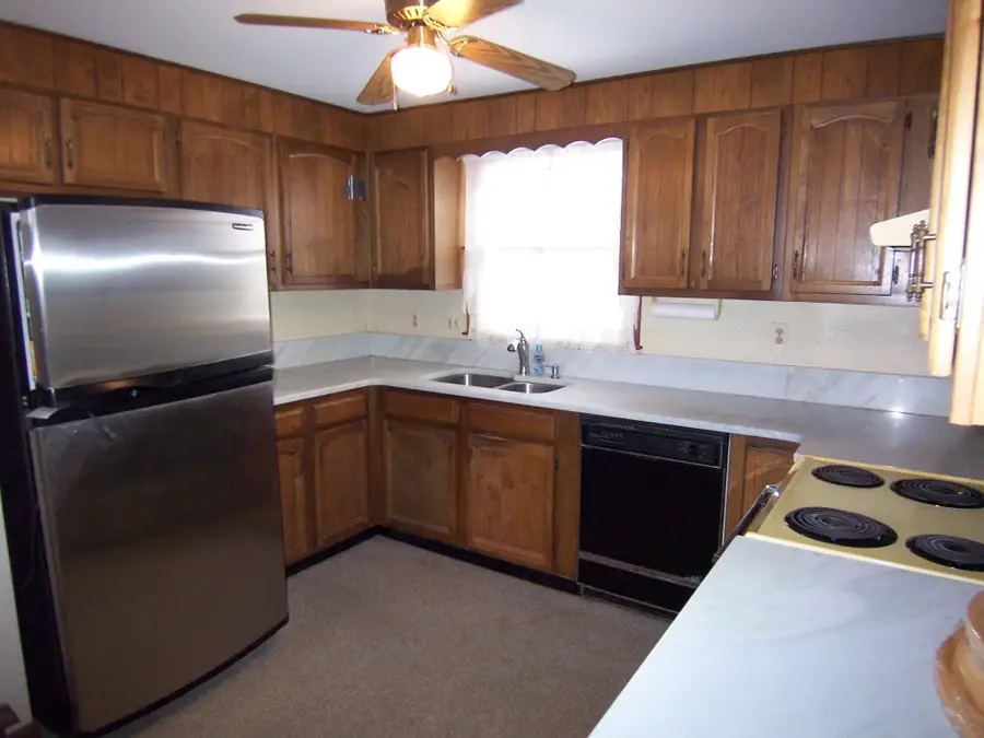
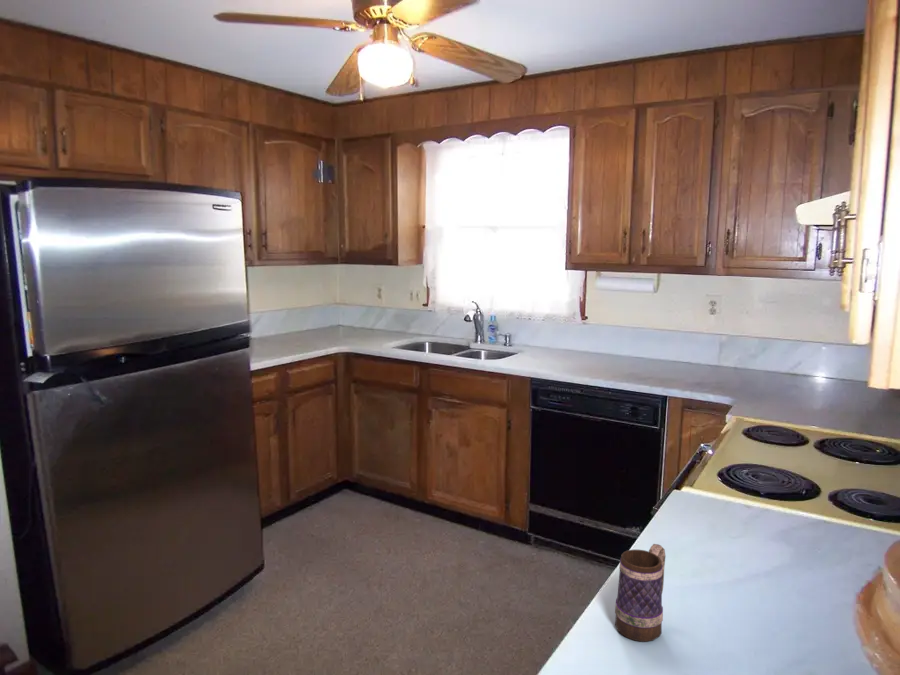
+ mug [614,543,666,643]
